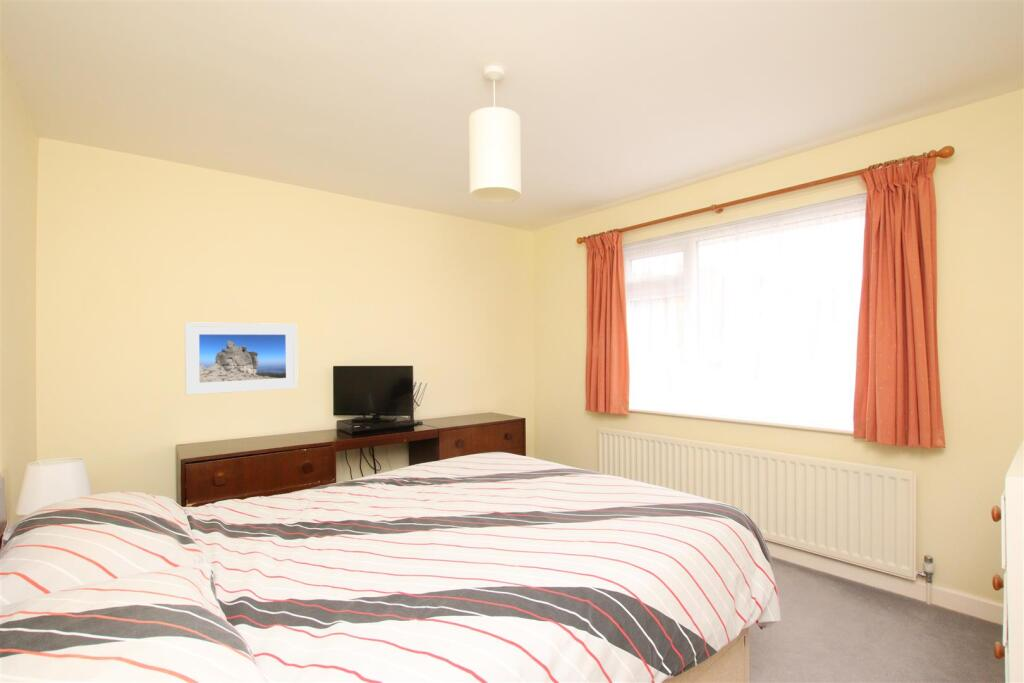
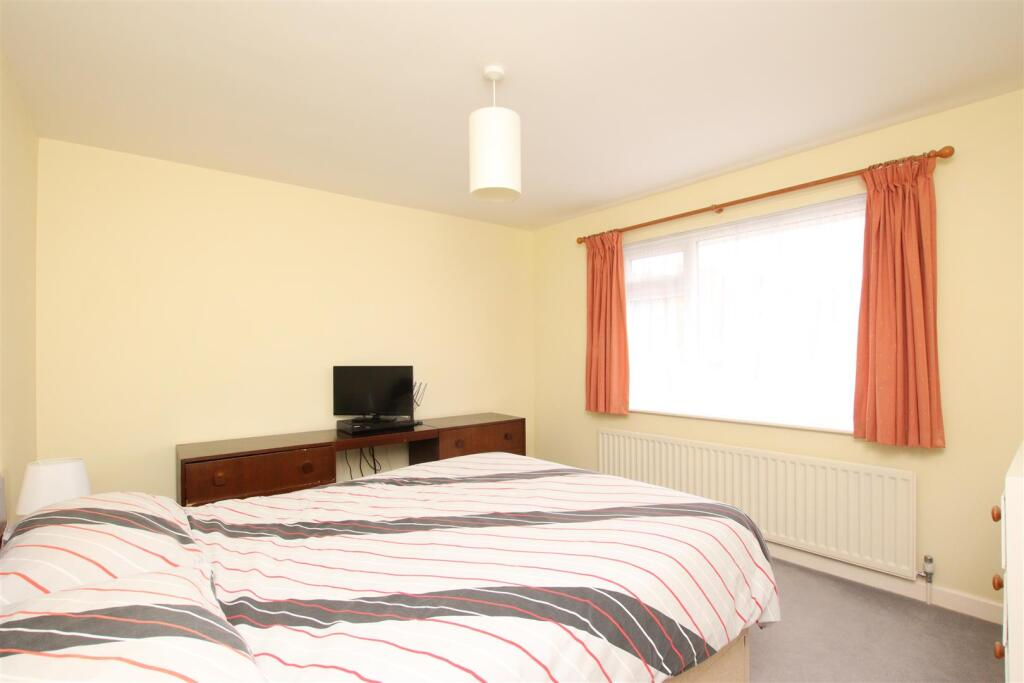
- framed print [184,321,299,396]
